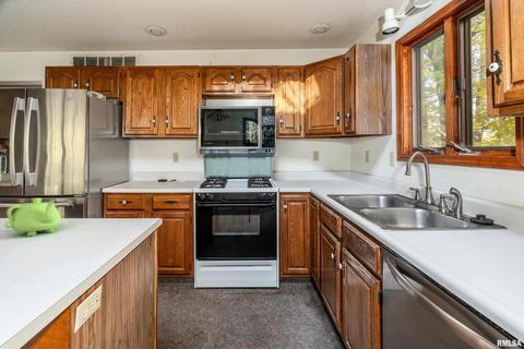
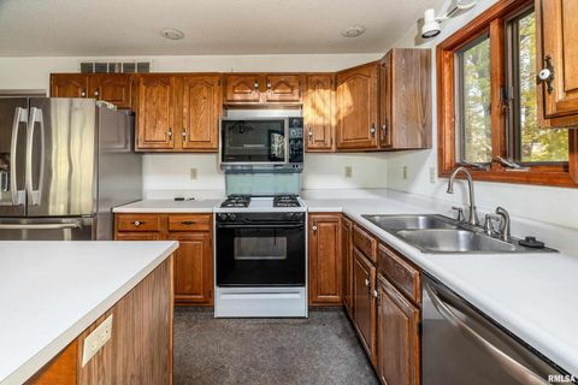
- teapot [3,197,62,237]
